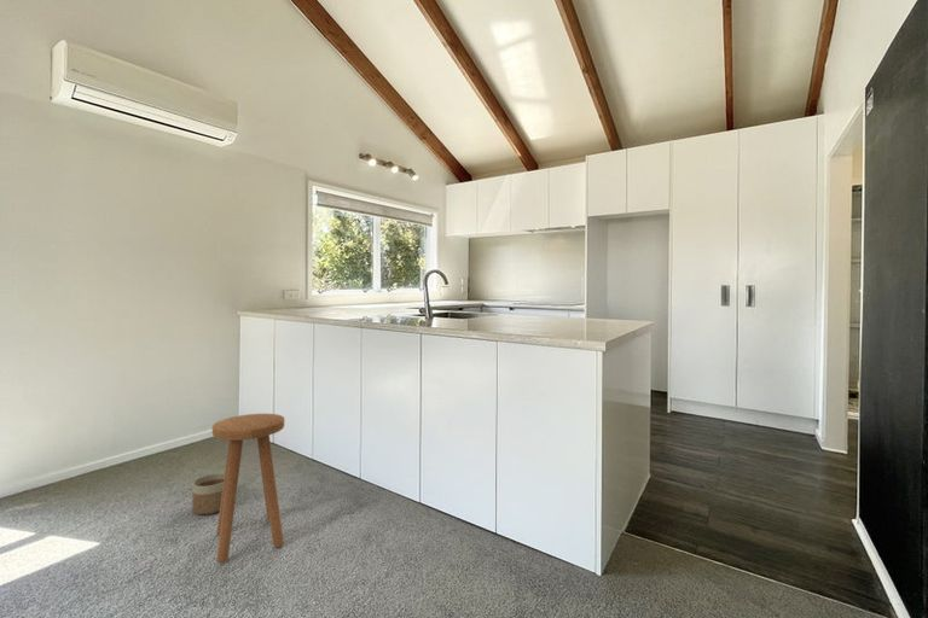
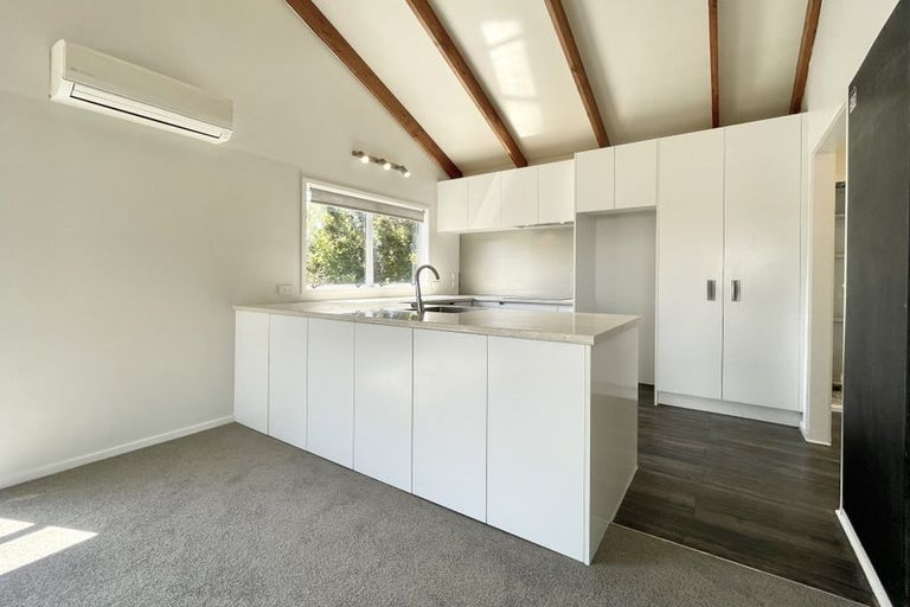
- planter [191,472,225,515]
- stool [211,413,285,564]
